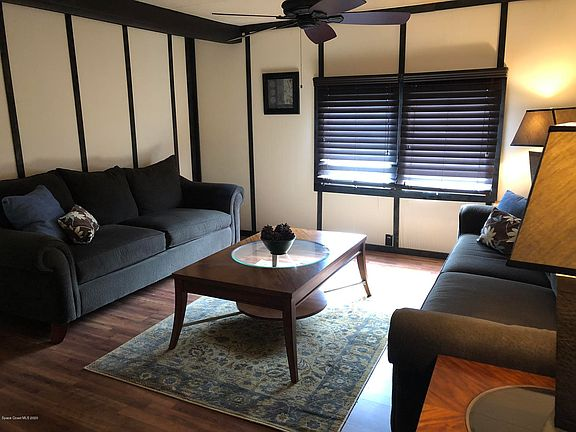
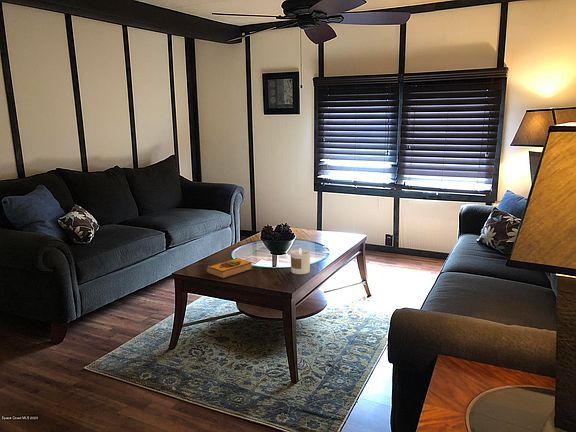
+ hardback book [205,257,253,279]
+ candle [290,247,311,275]
